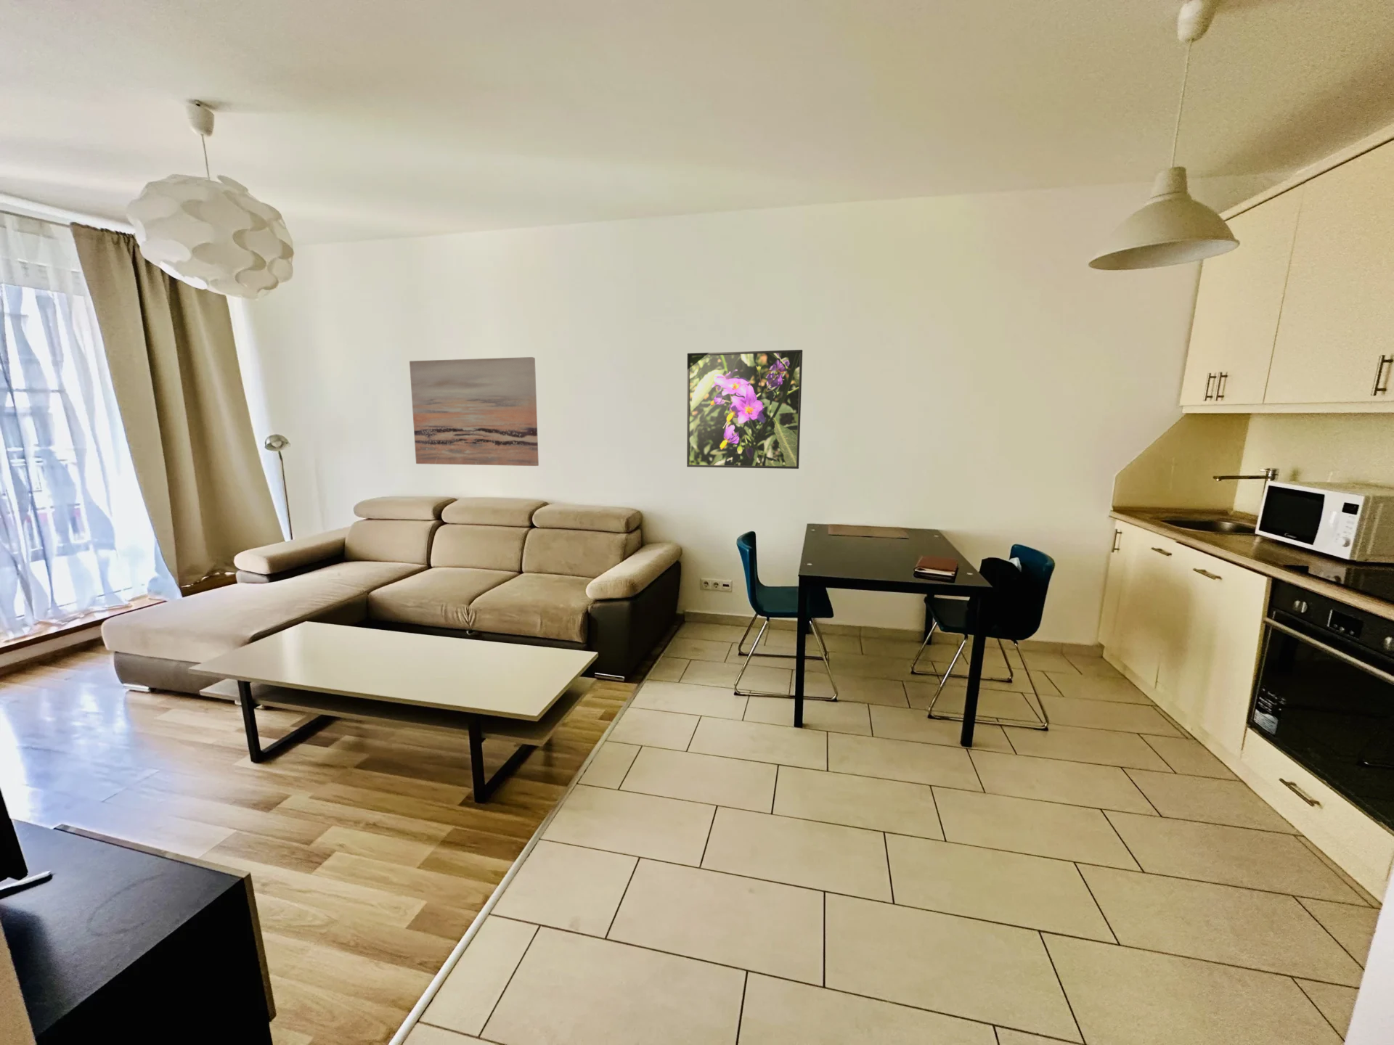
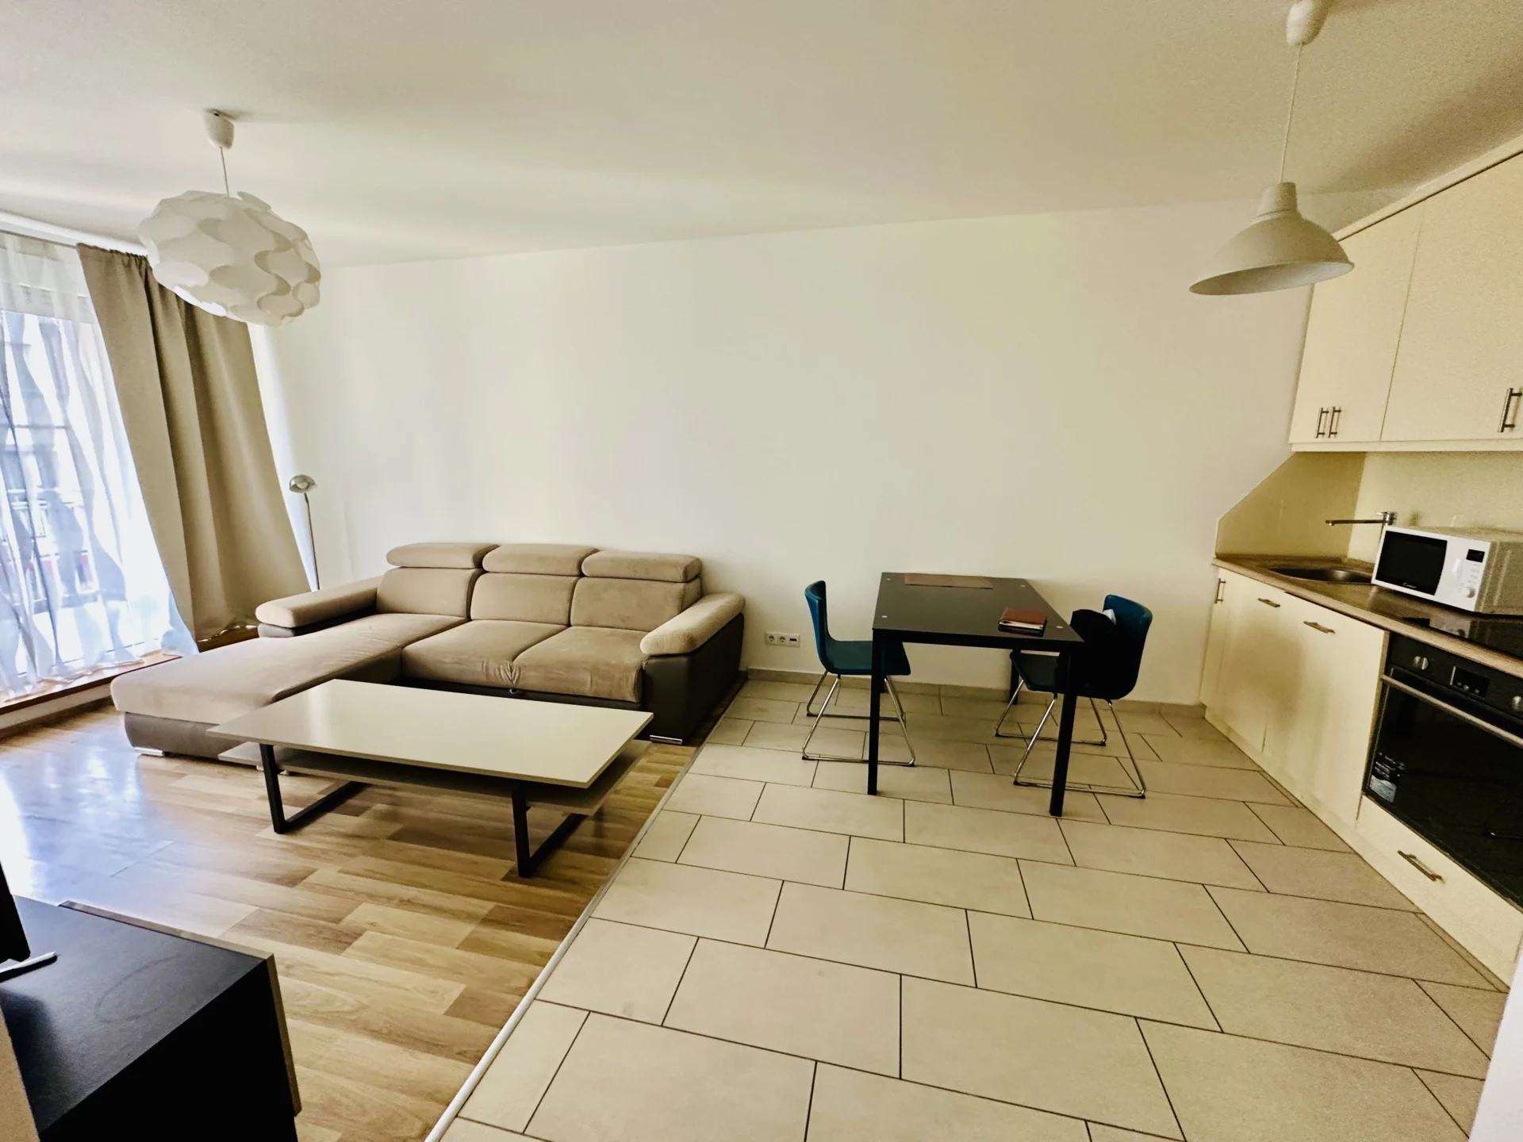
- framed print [686,349,803,470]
- wall art [408,357,539,467]
